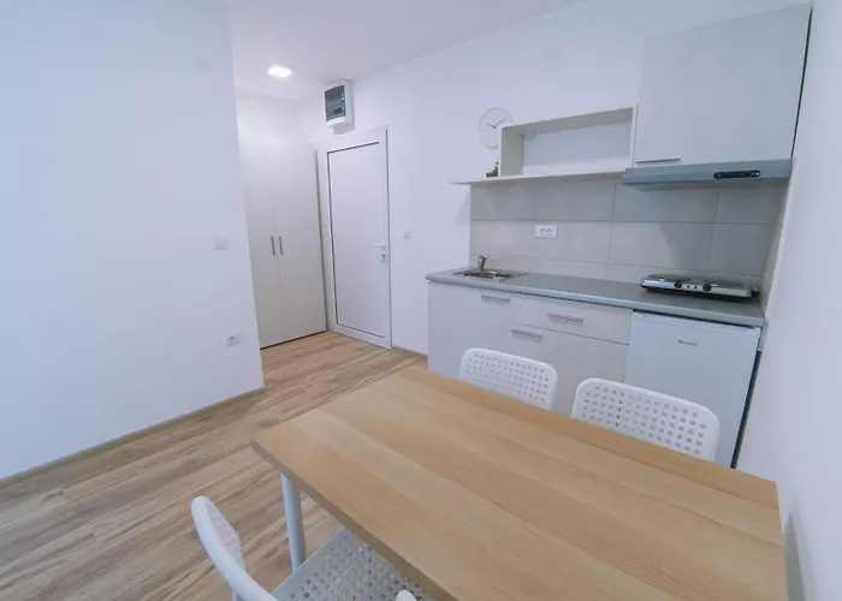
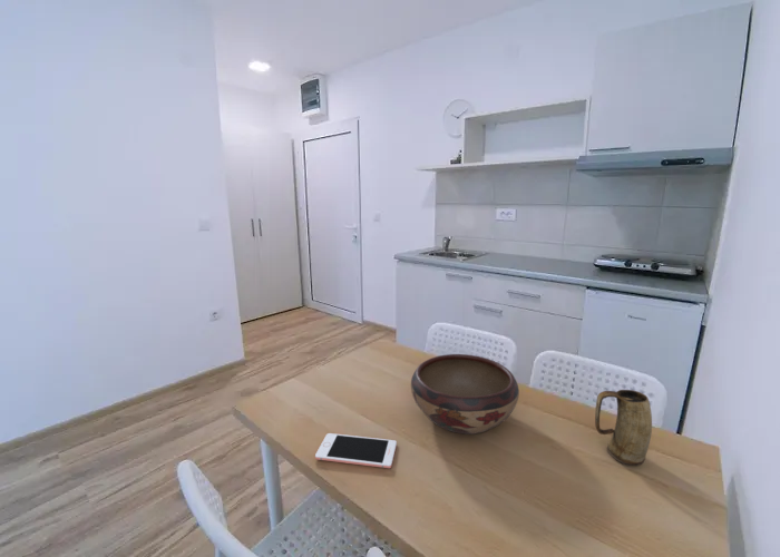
+ decorative bowl [410,353,520,436]
+ mug [594,389,653,467]
+ cell phone [314,432,398,469]
